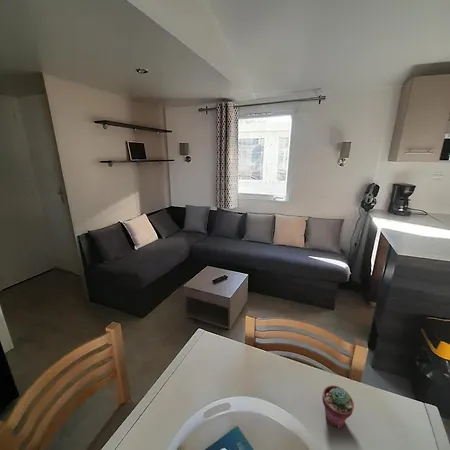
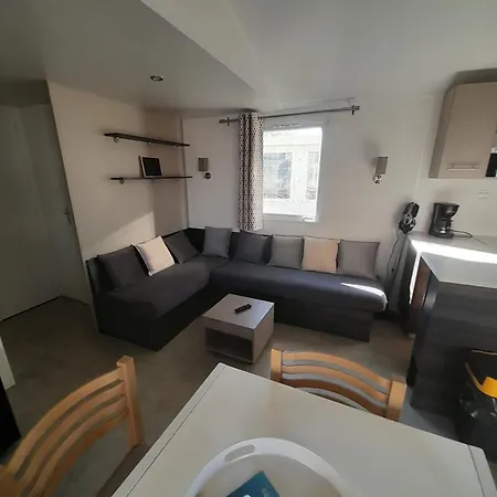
- potted succulent [321,384,355,430]
